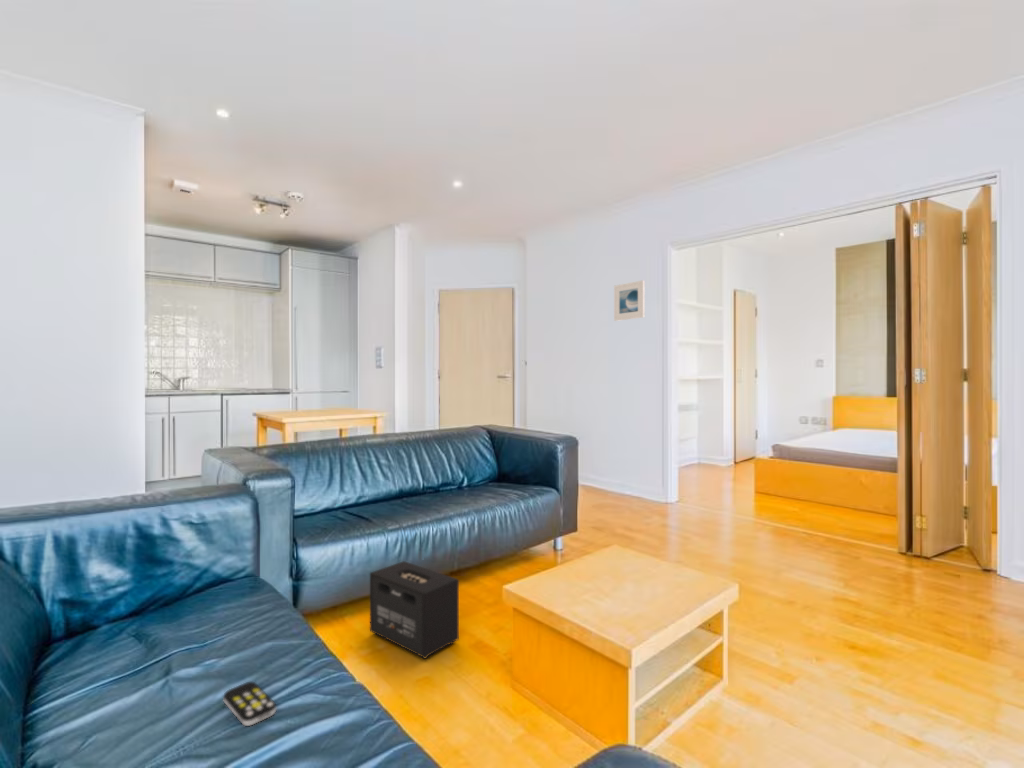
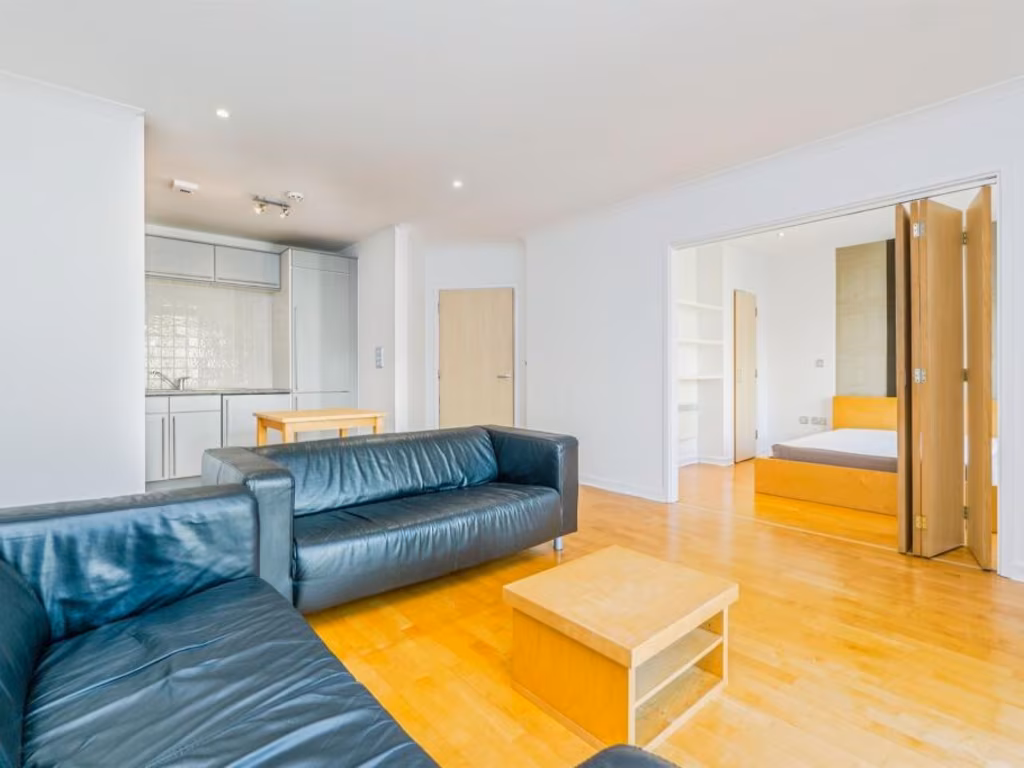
- speaker [369,560,460,660]
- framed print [613,279,646,322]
- remote control [222,681,277,727]
